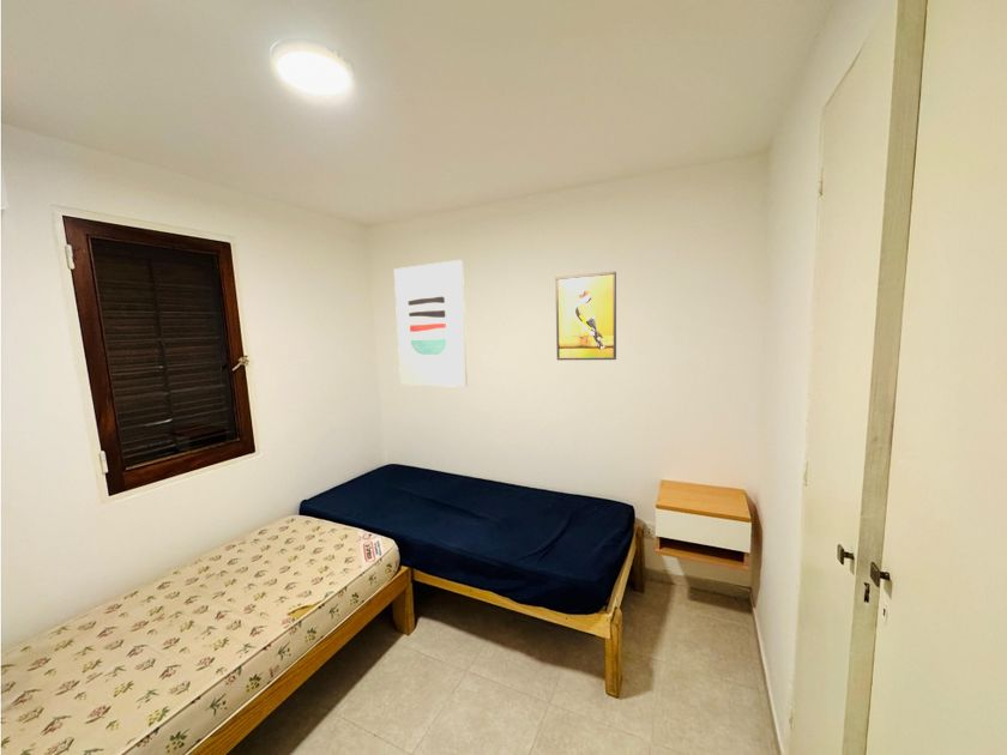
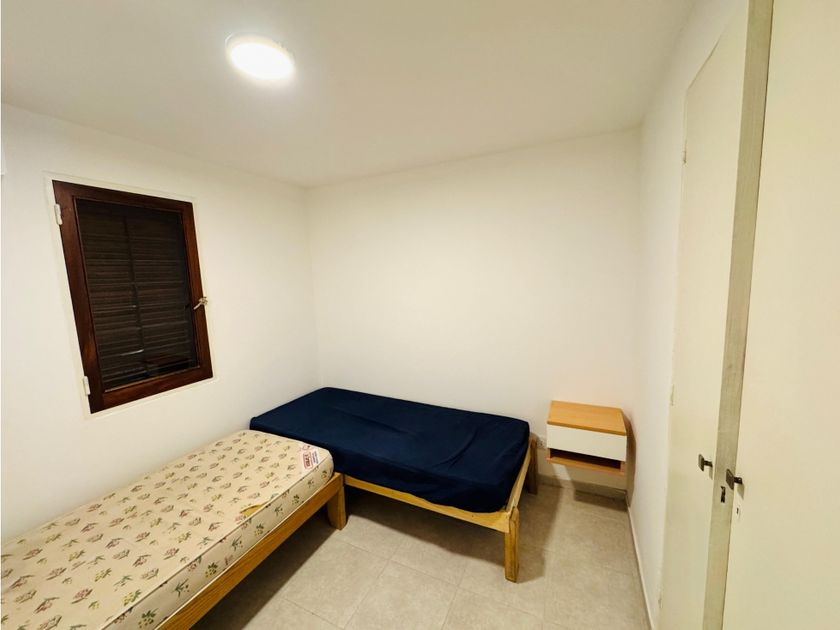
- wall art [393,259,469,388]
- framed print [555,271,617,361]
